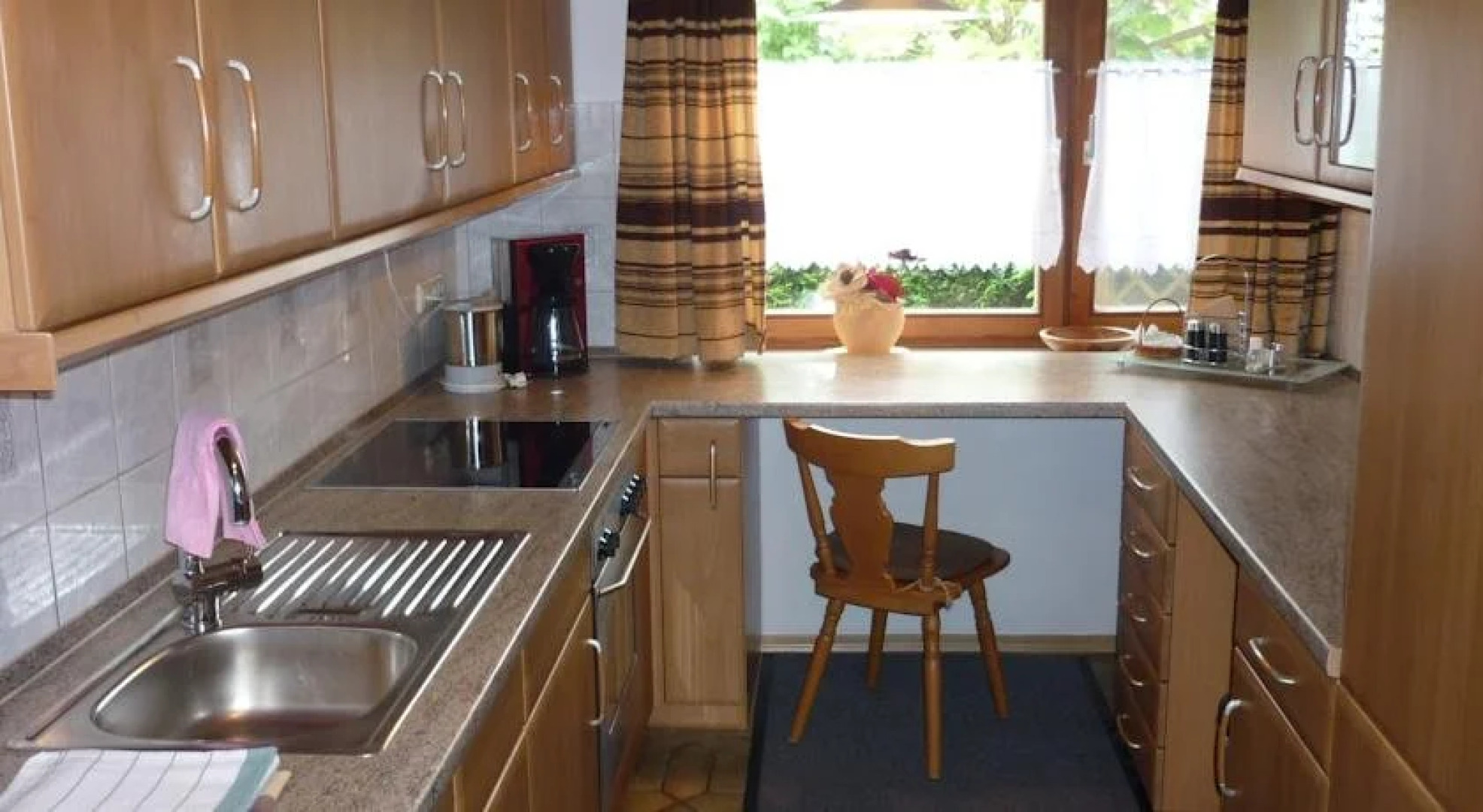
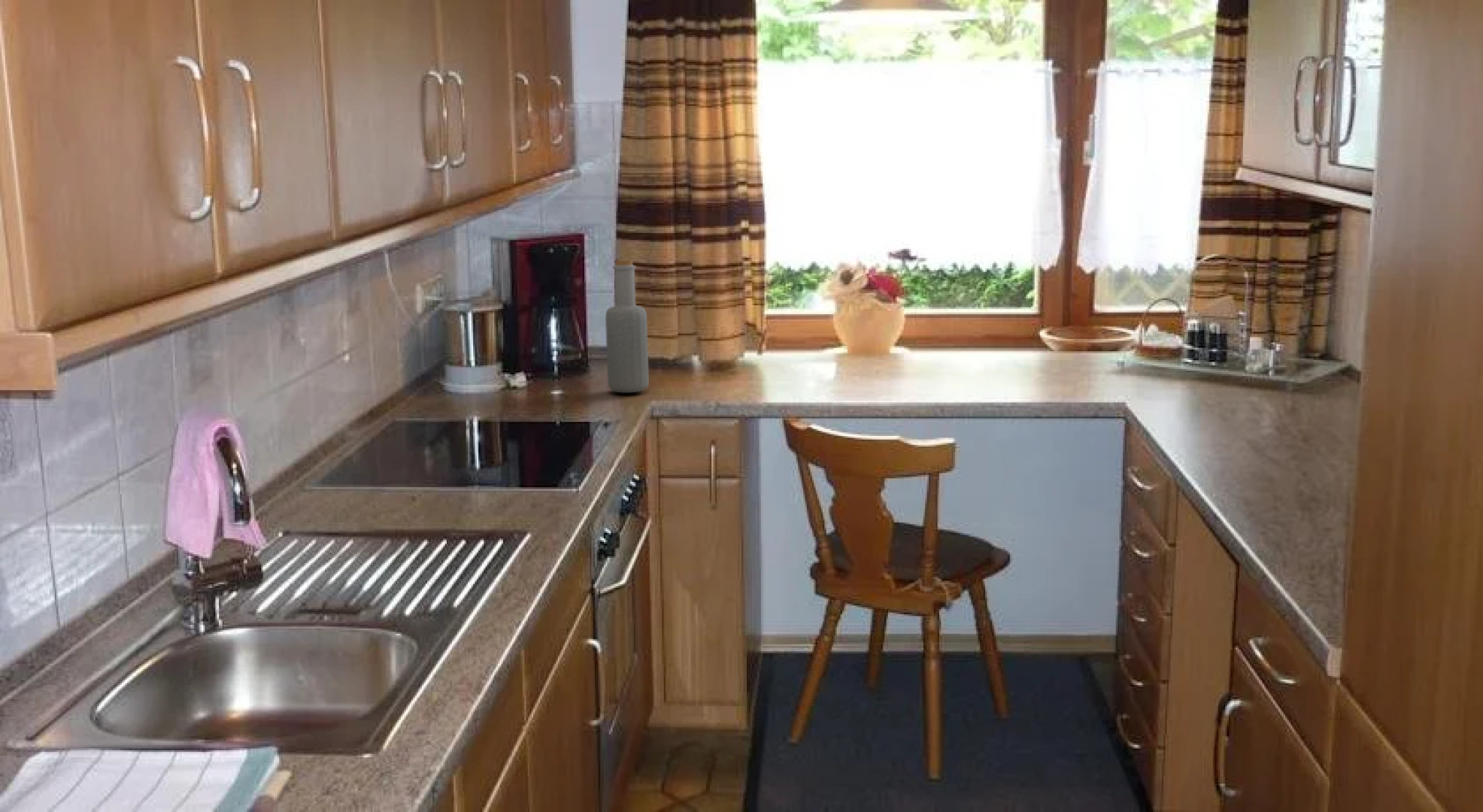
+ bottle [605,259,650,393]
